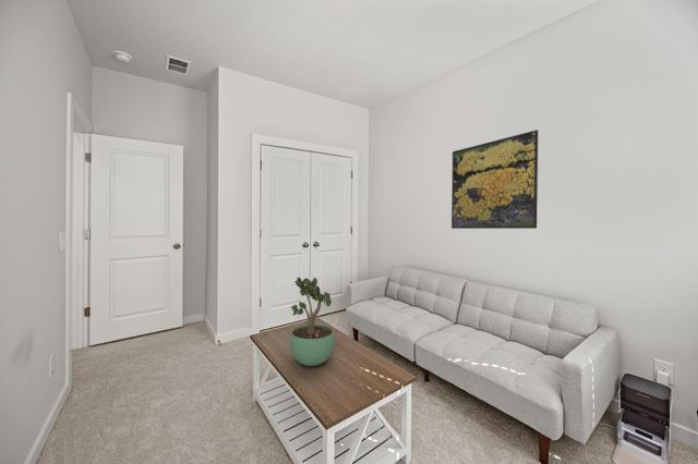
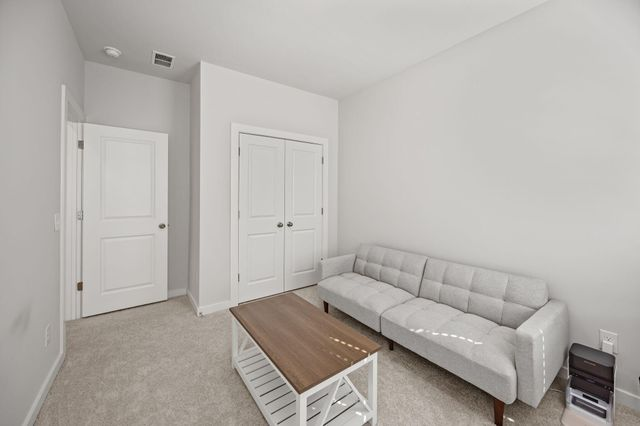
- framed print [450,129,539,230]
- potted plant [289,277,336,367]
